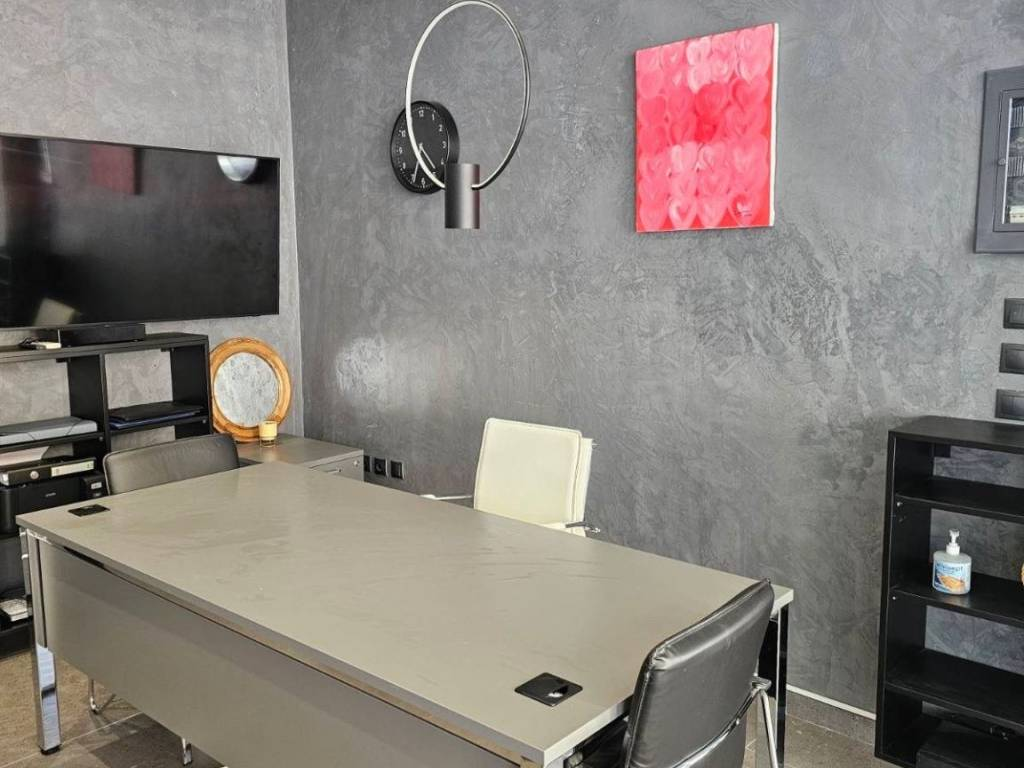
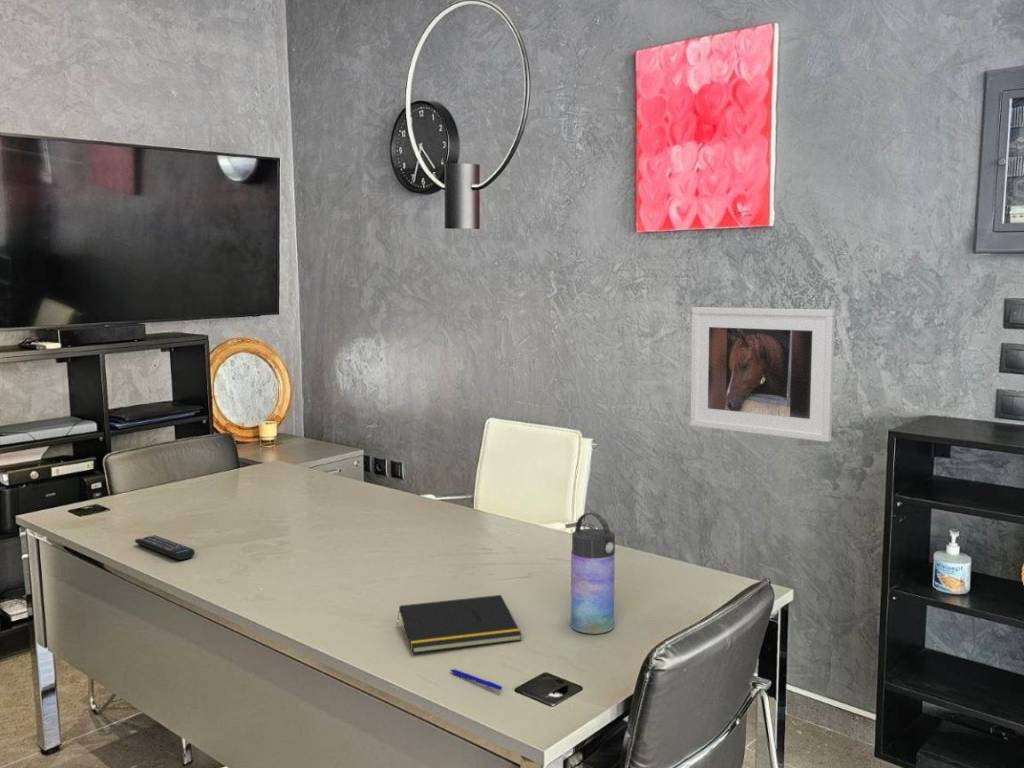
+ remote control [134,534,196,561]
+ notepad [396,594,523,654]
+ pen [449,668,503,691]
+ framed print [689,306,836,443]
+ water bottle [570,511,616,635]
